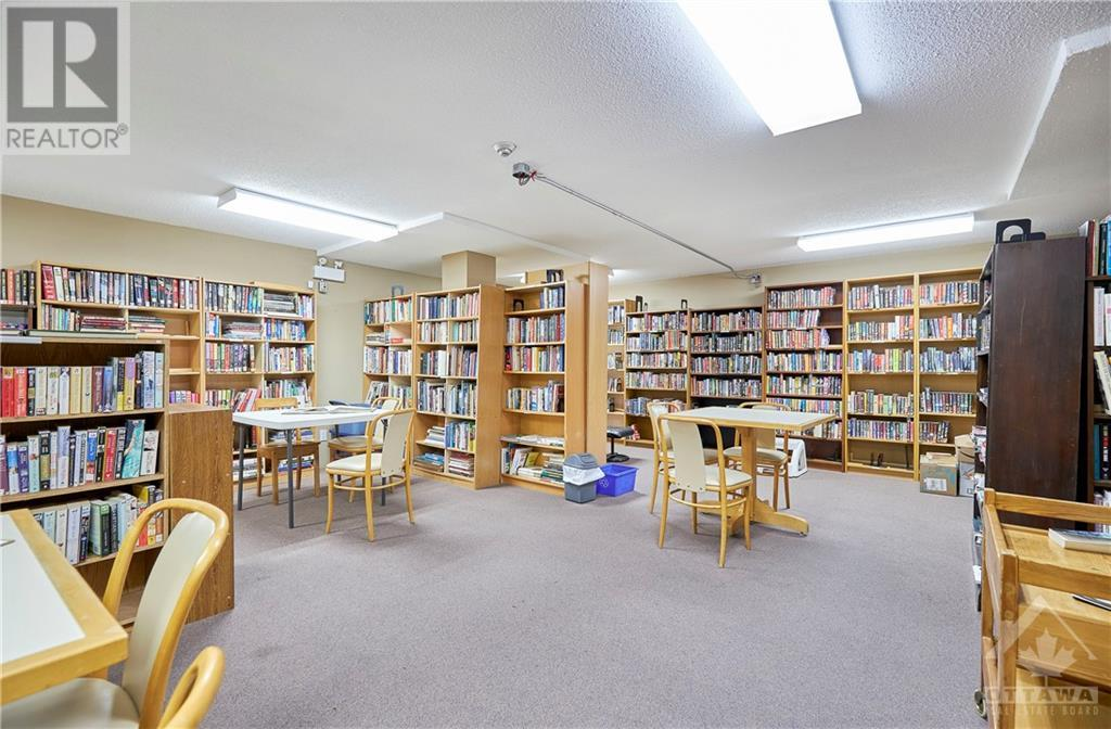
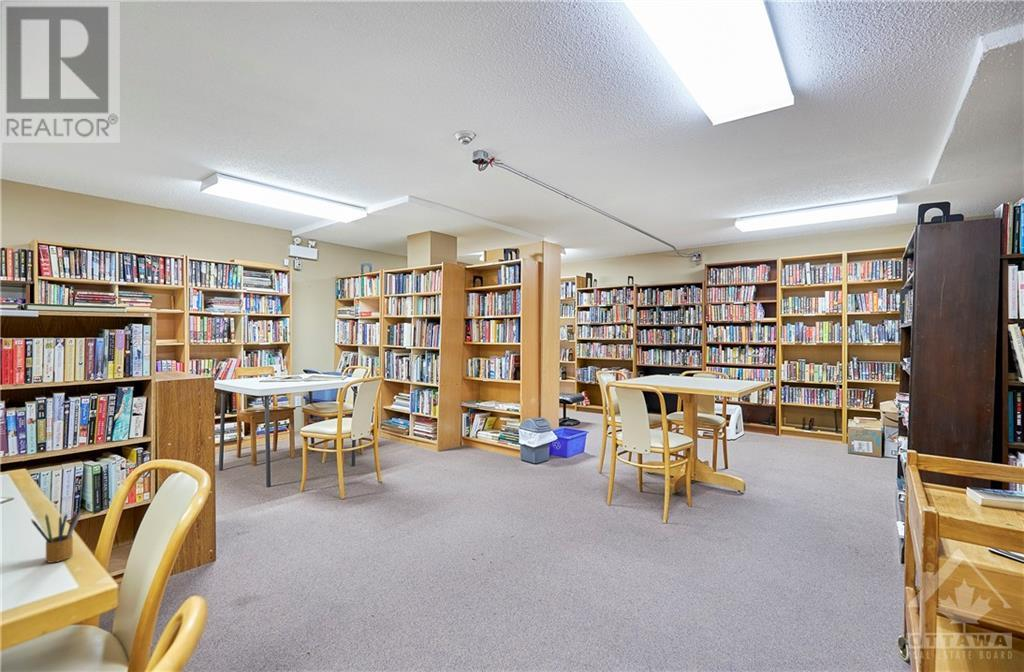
+ pencil box [30,508,83,564]
